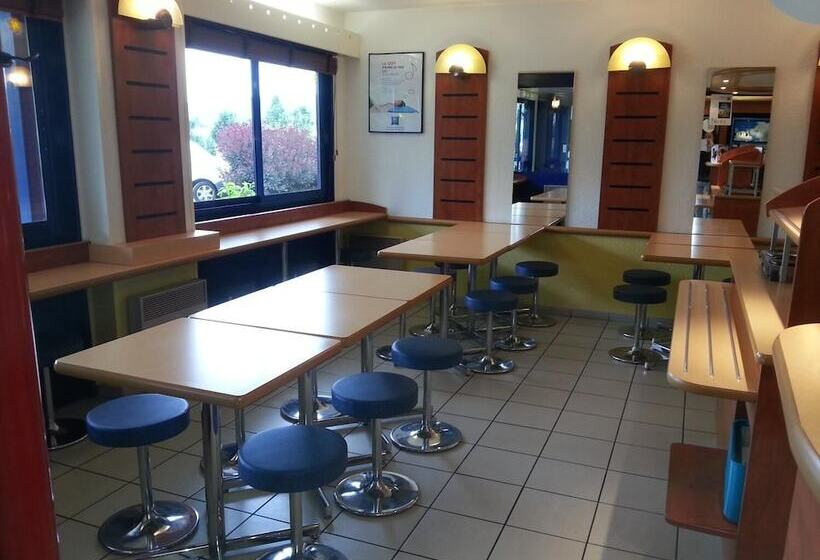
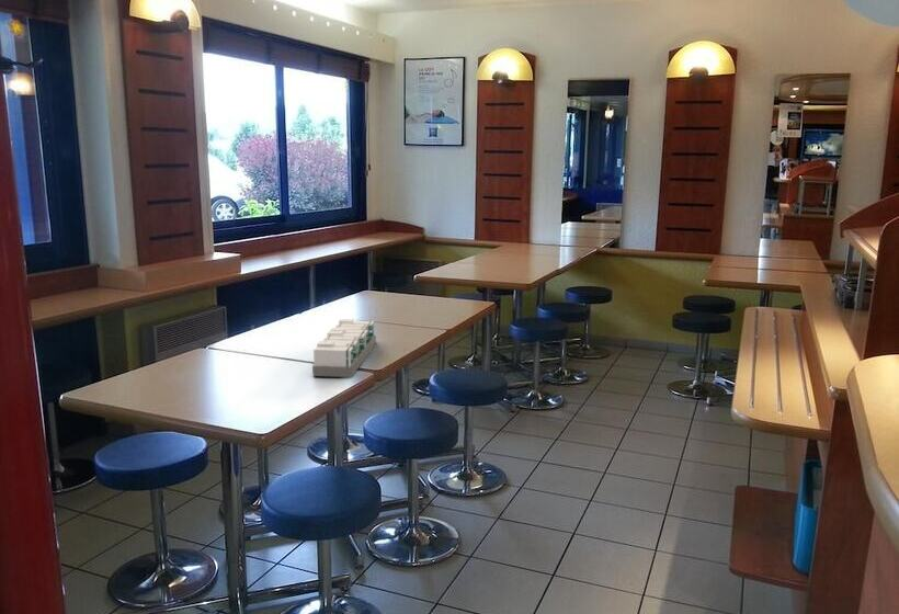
+ architectural model [311,318,377,378]
